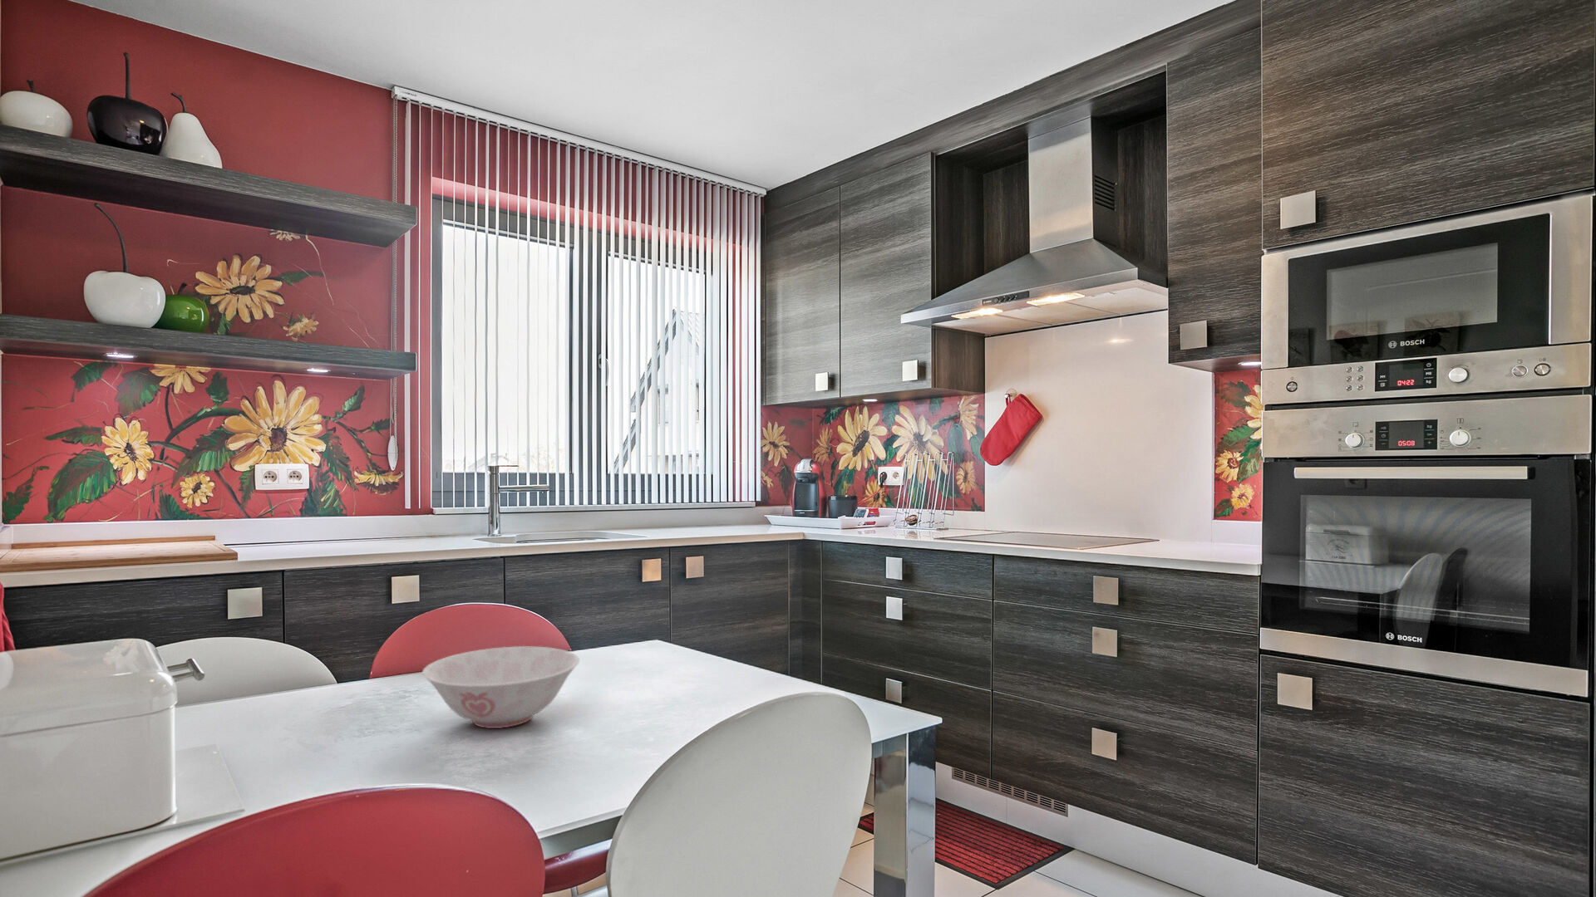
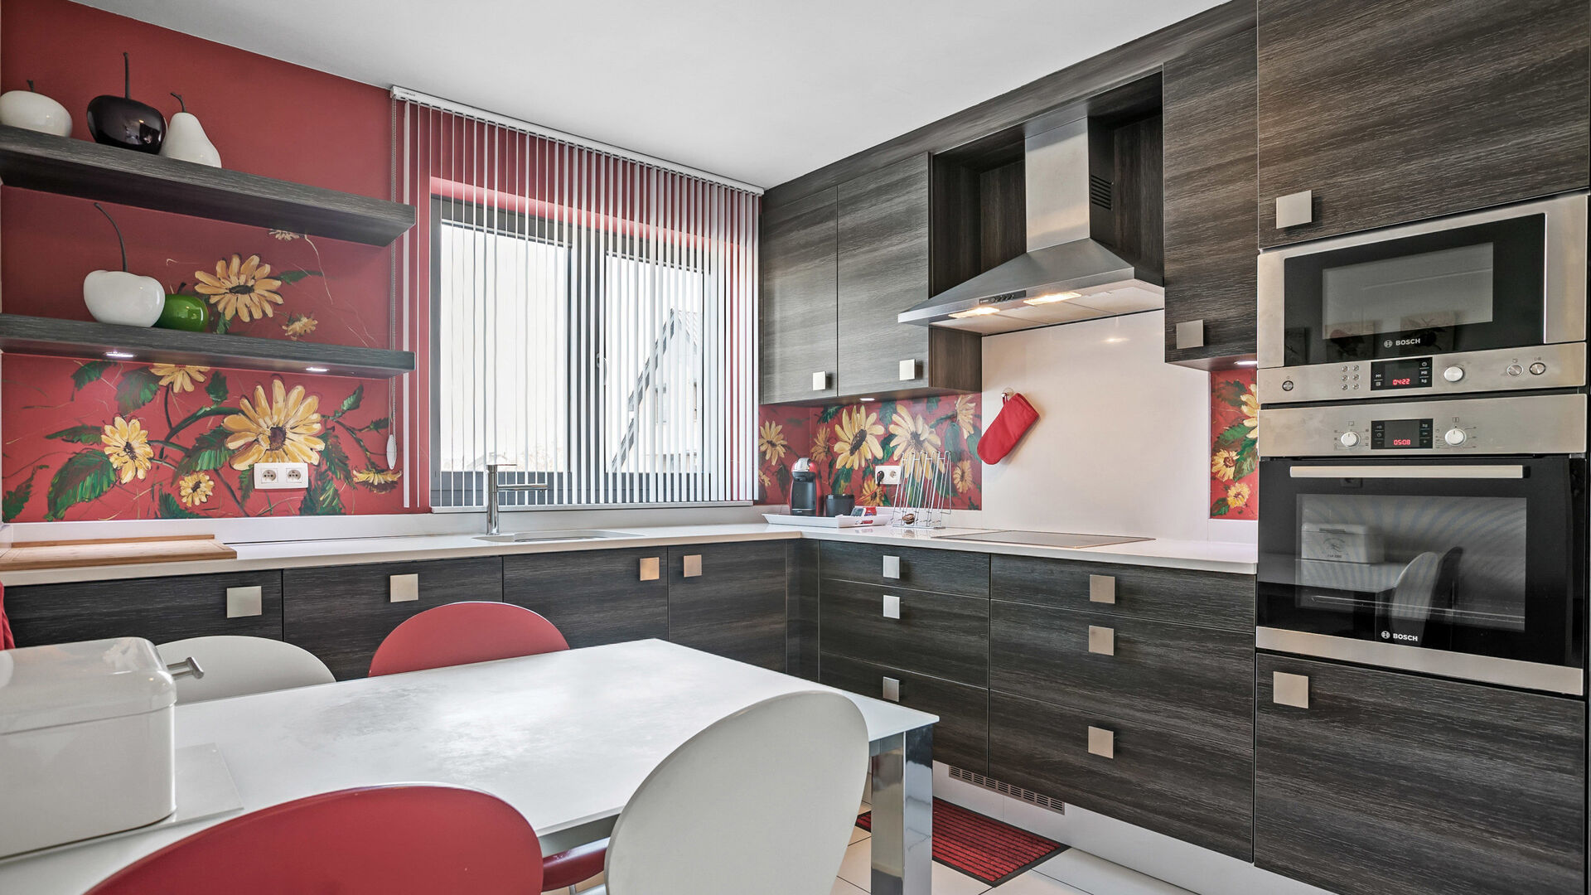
- bowl [421,645,580,729]
